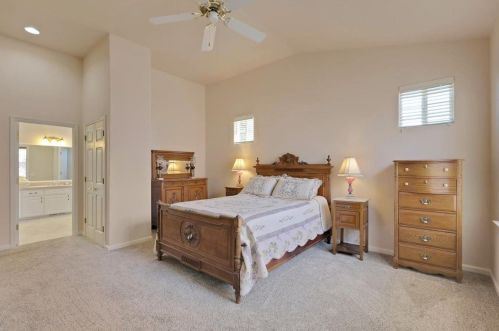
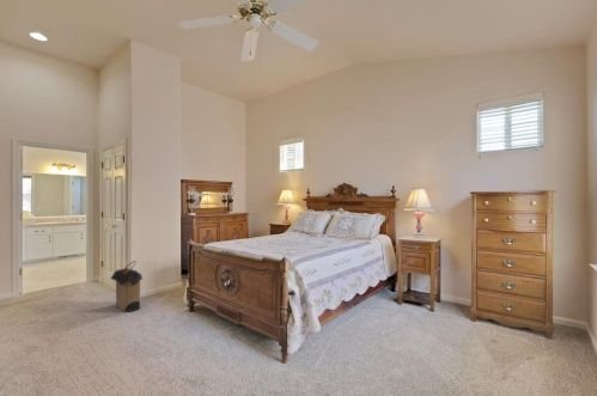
+ laundry hamper [109,260,144,313]
